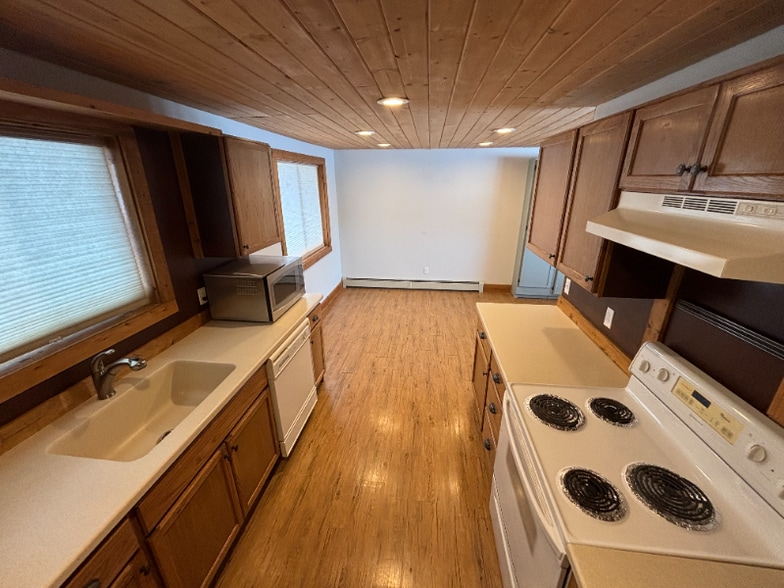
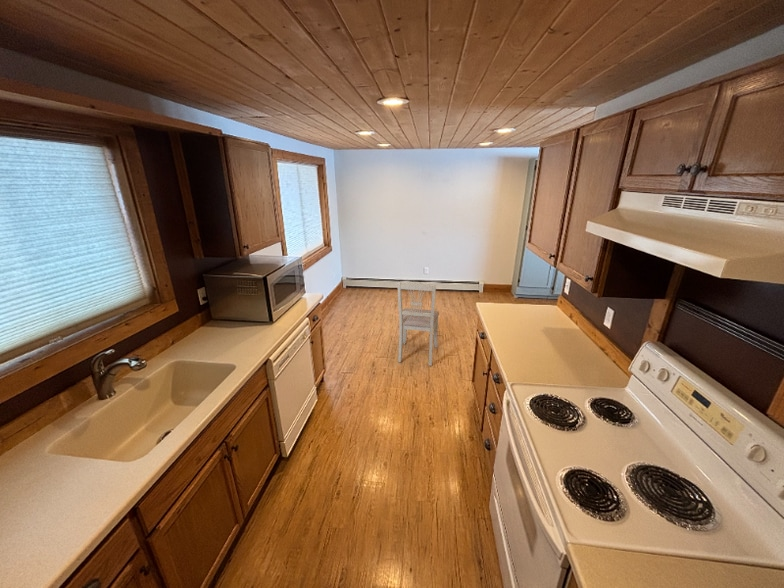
+ dining chair [397,281,440,367]
